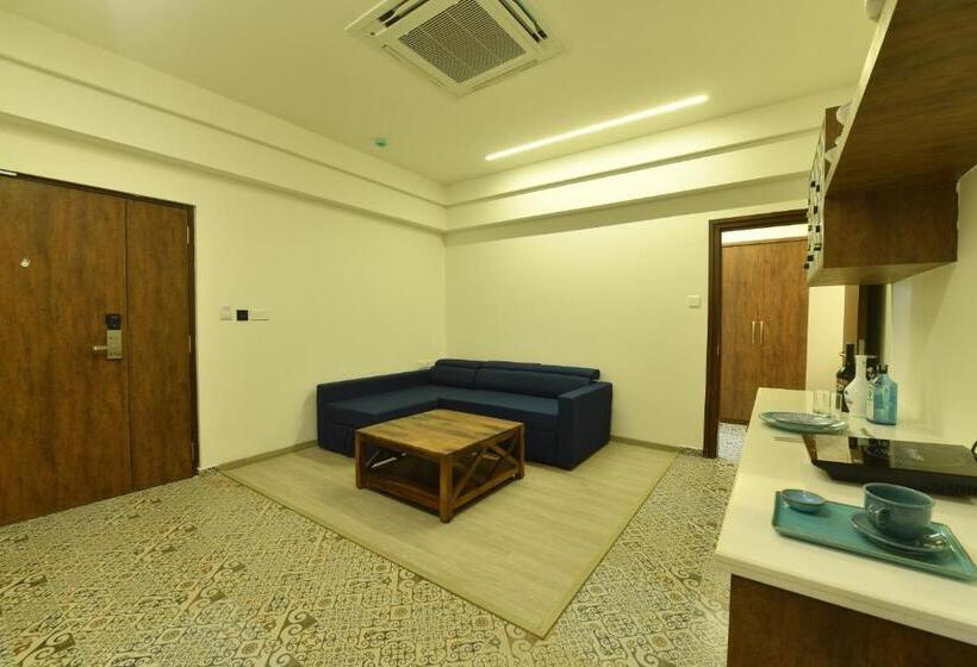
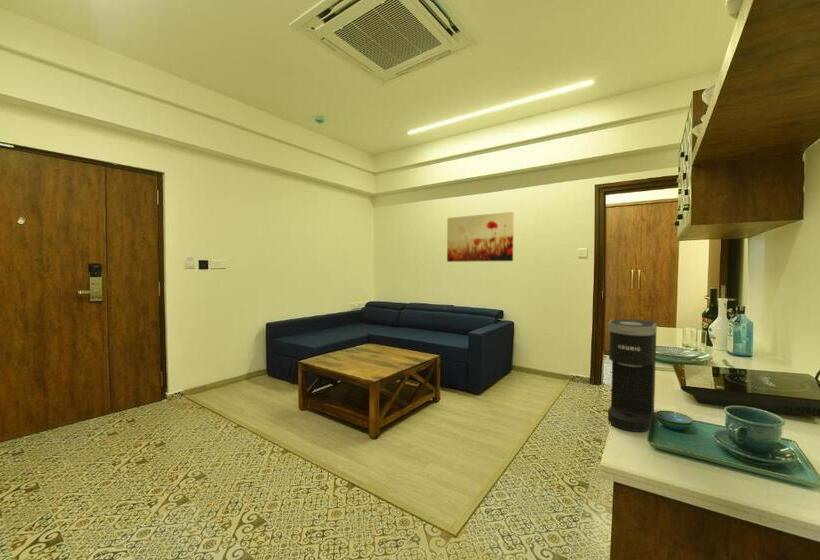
+ wall art [446,211,515,263]
+ coffee maker [607,318,658,433]
